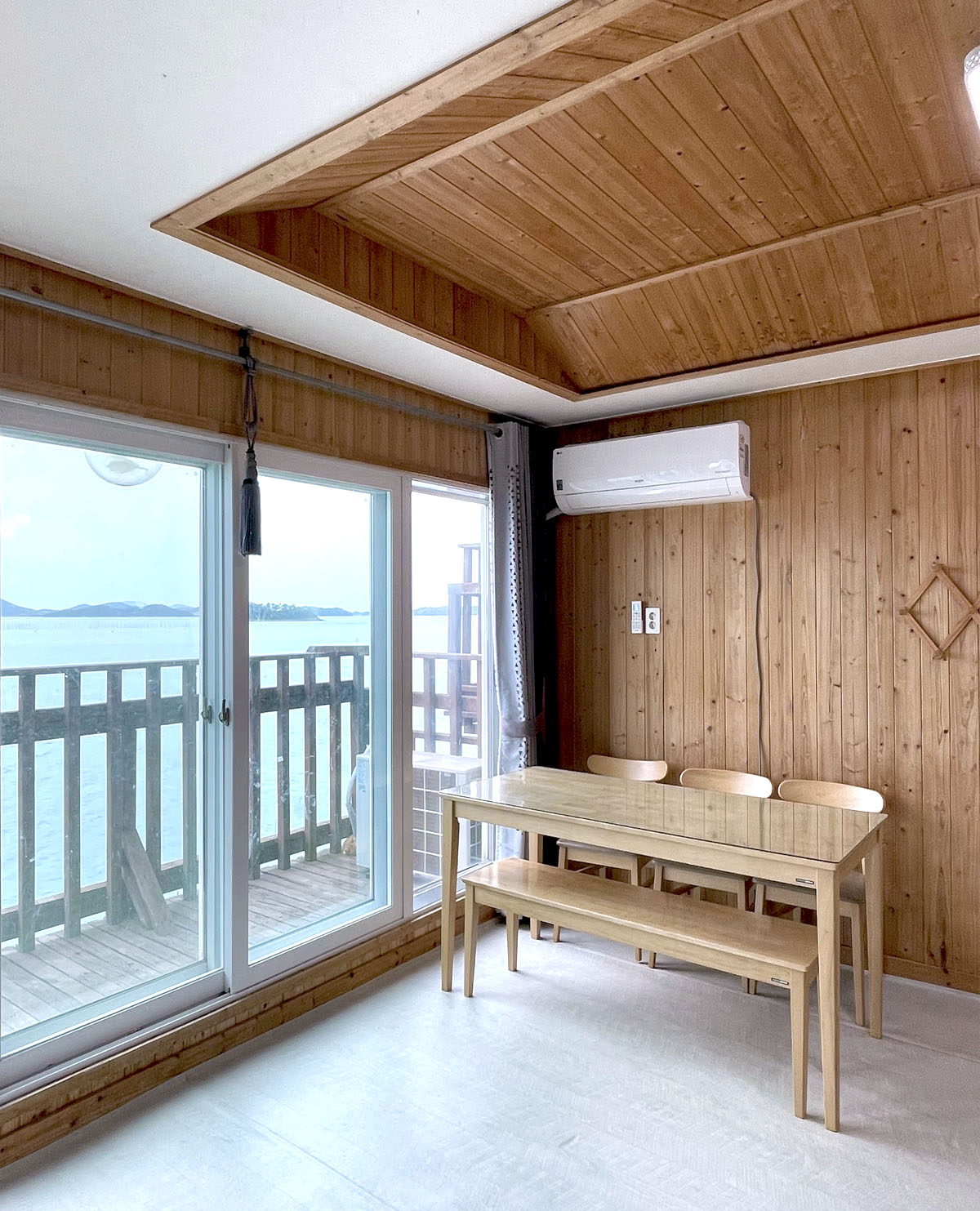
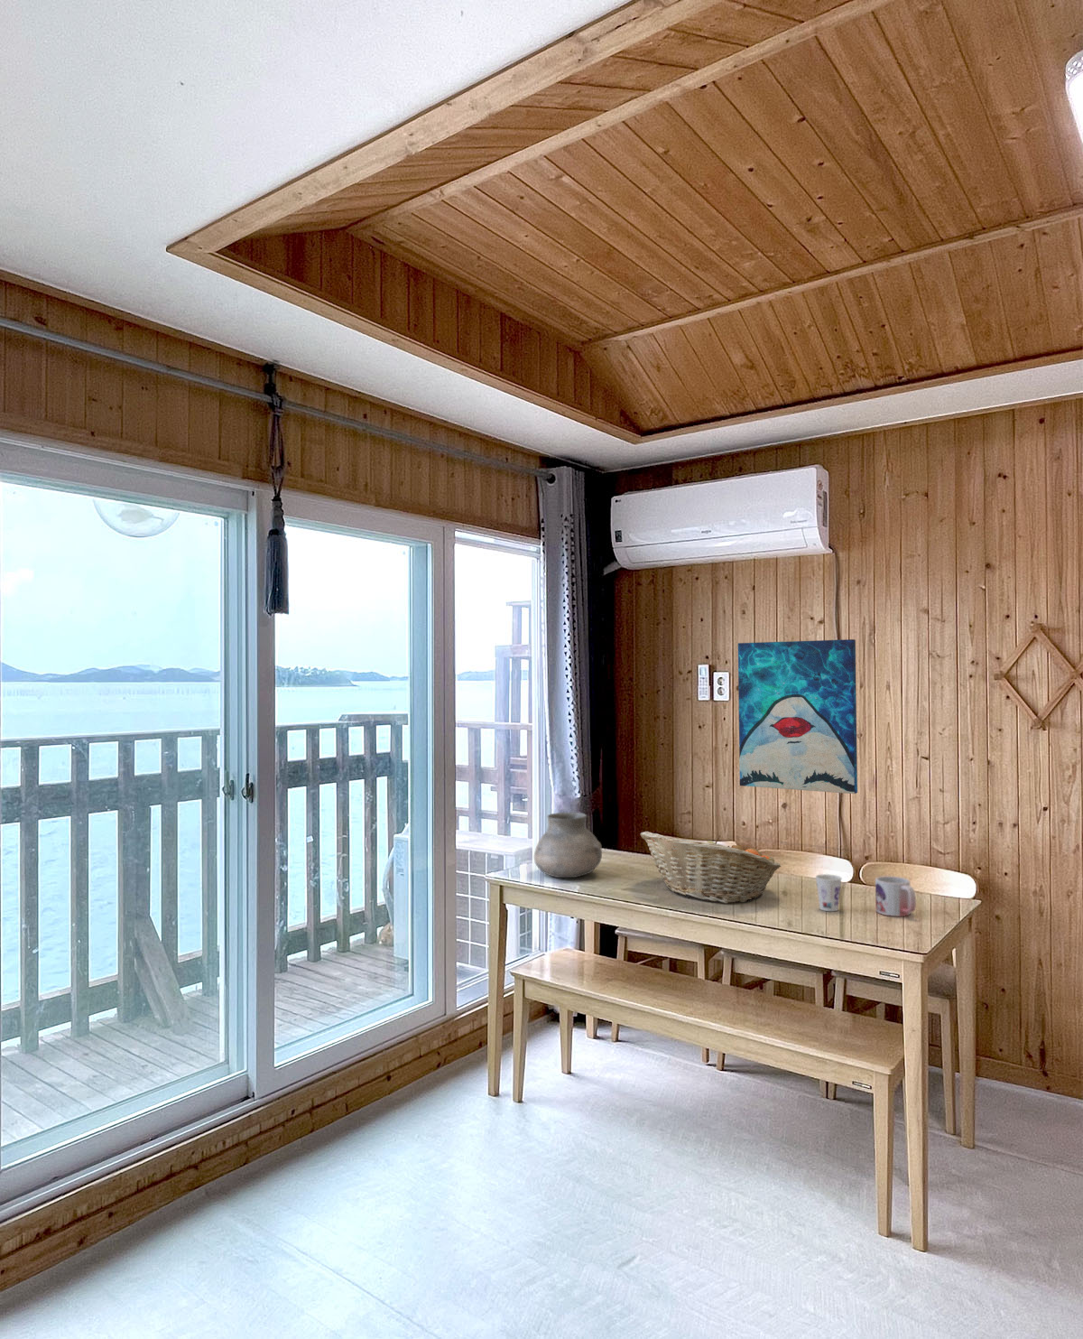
+ fruit basket [640,830,781,904]
+ cup [814,874,843,912]
+ mug [874,875,917,918]
+ vase [534,812,603,879]
+ wall art [737,638,859,795]
